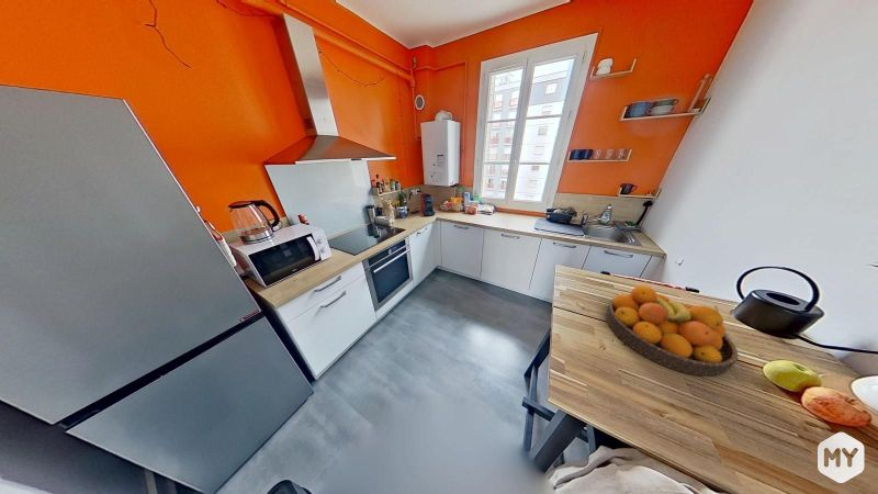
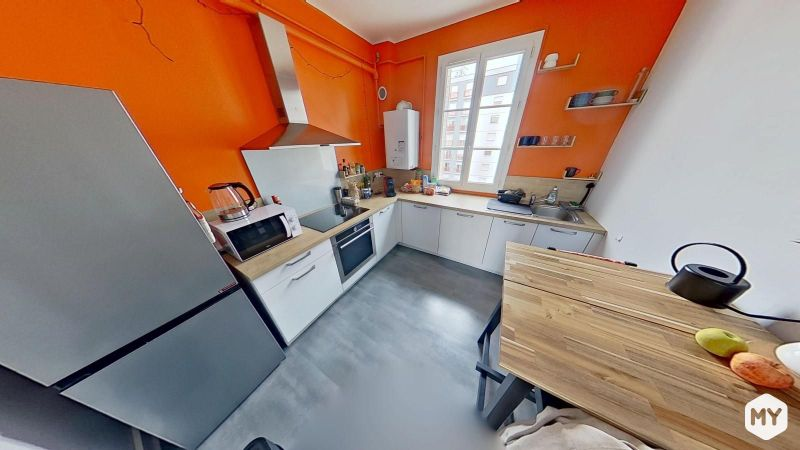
- fruit bowl [605,284,739,377]
